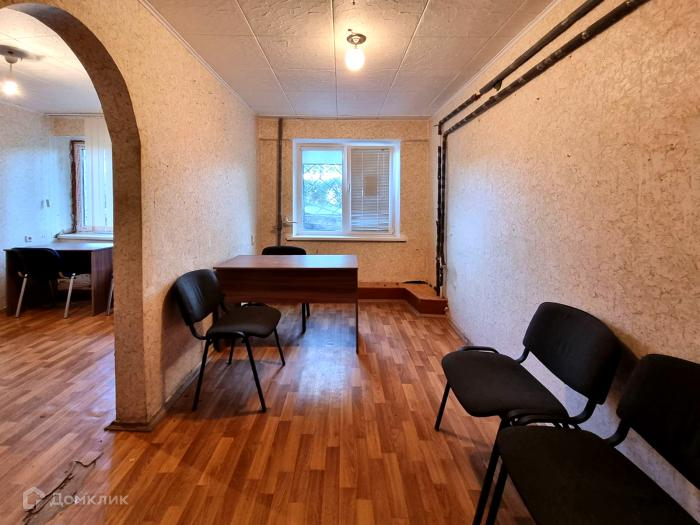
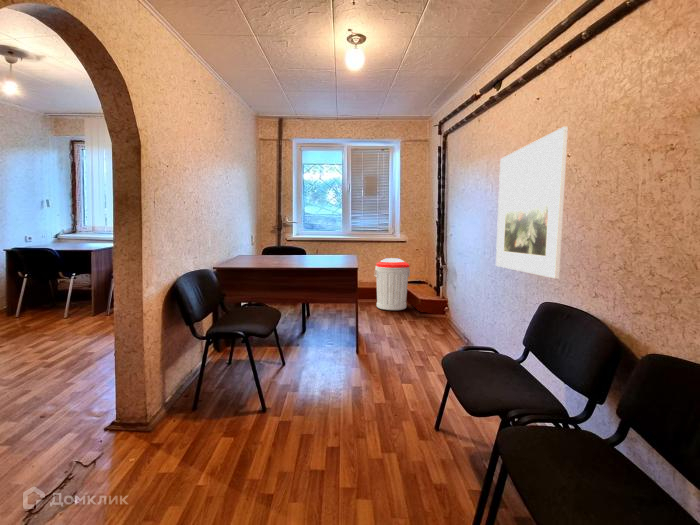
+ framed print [495,126,569,280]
+ trash can [374,257,411,311]
